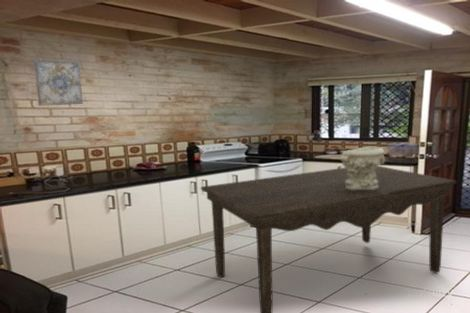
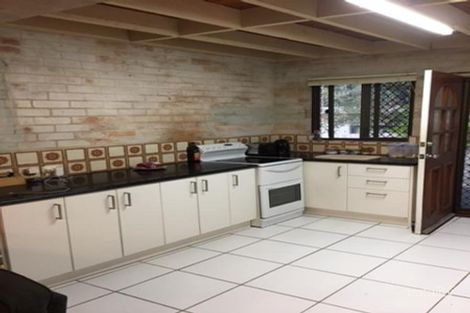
- wall art [33,59,84,107]
- decorative bowl [339,146,386,190]
- dining table [200,165,457,313]
